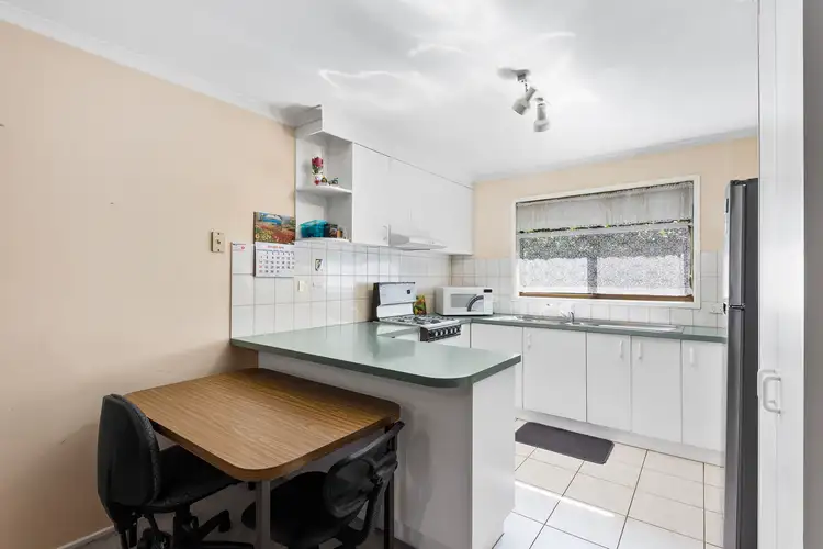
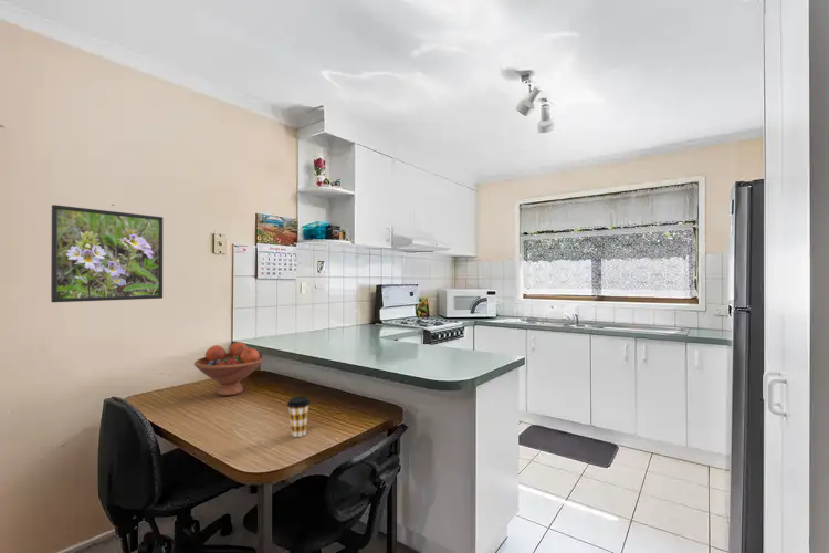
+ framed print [50,204,165,303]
+ fruit bowl [193,342,265,397]
+ coffee cup [286,396,312,438]
